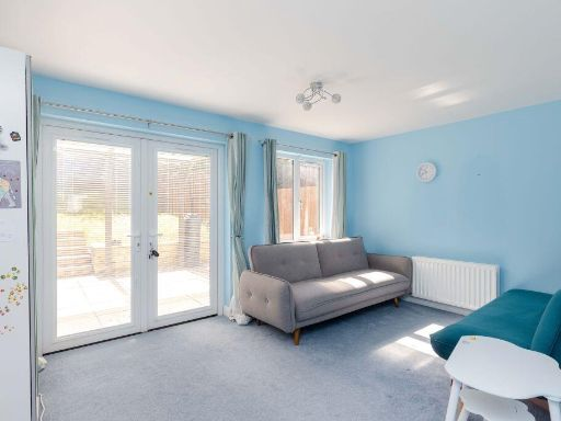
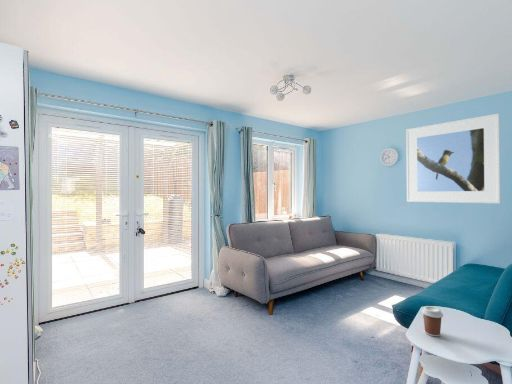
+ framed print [405,112,501,204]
+ coffee cup [421,305,444,337]
